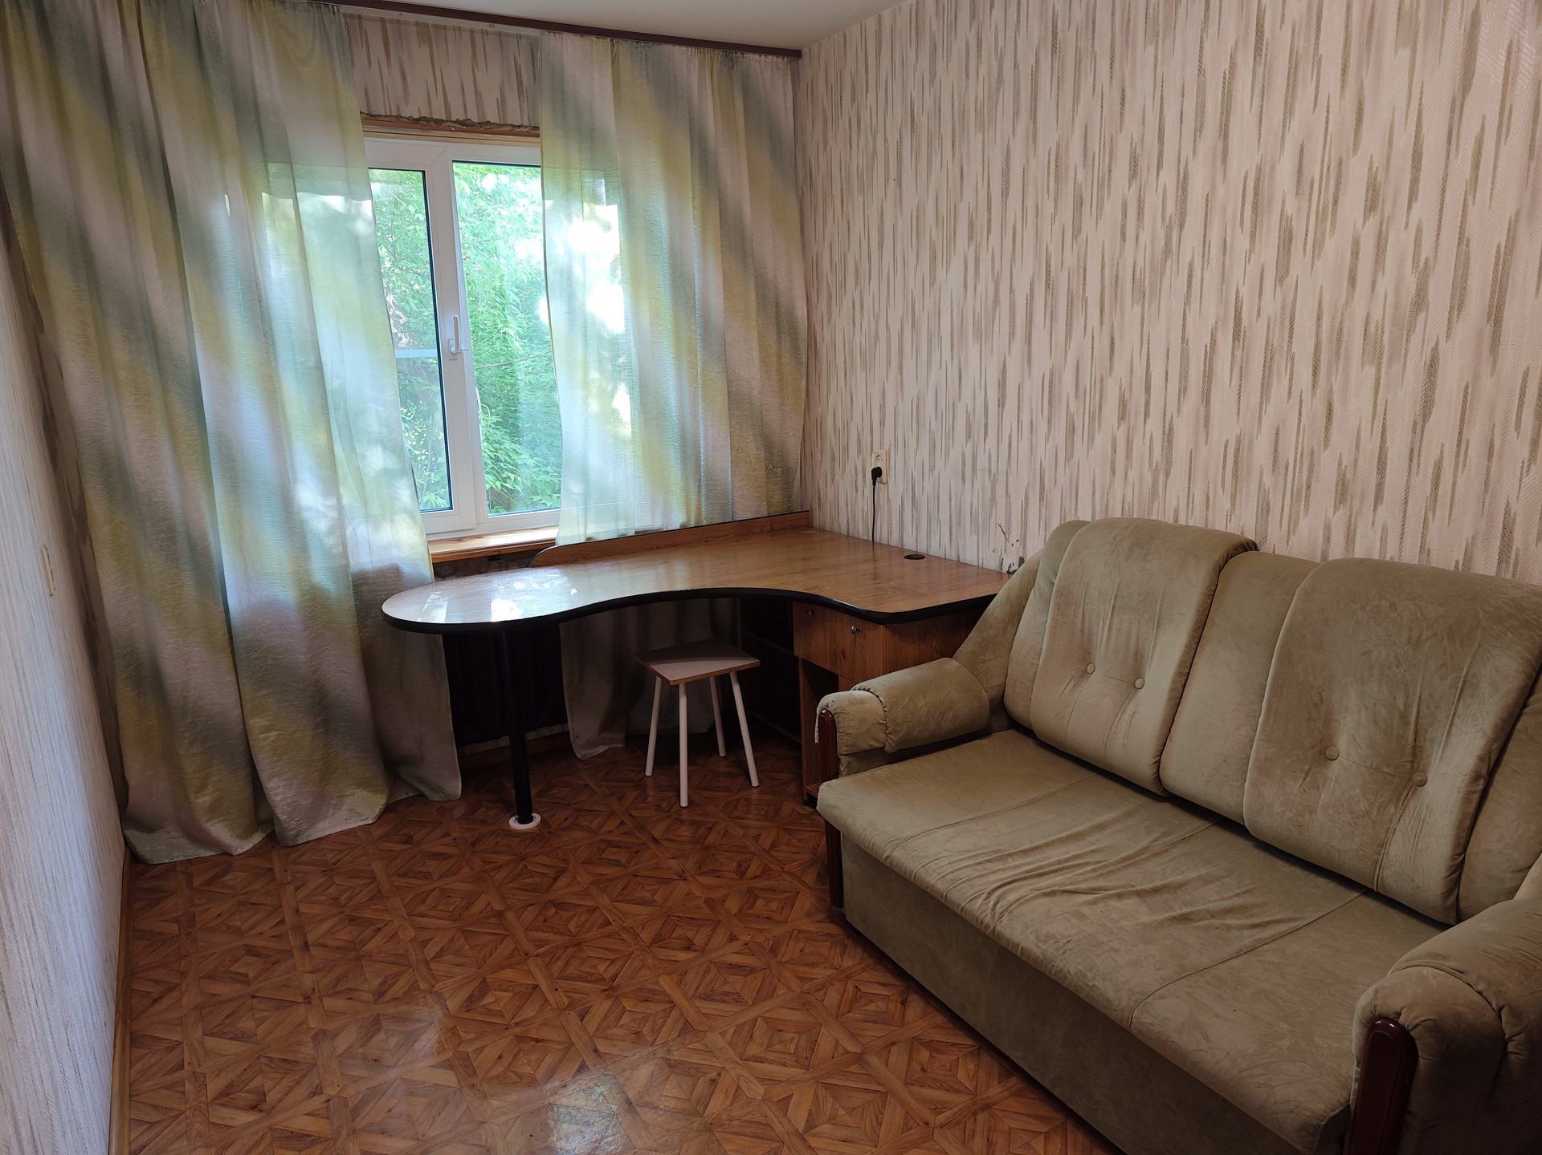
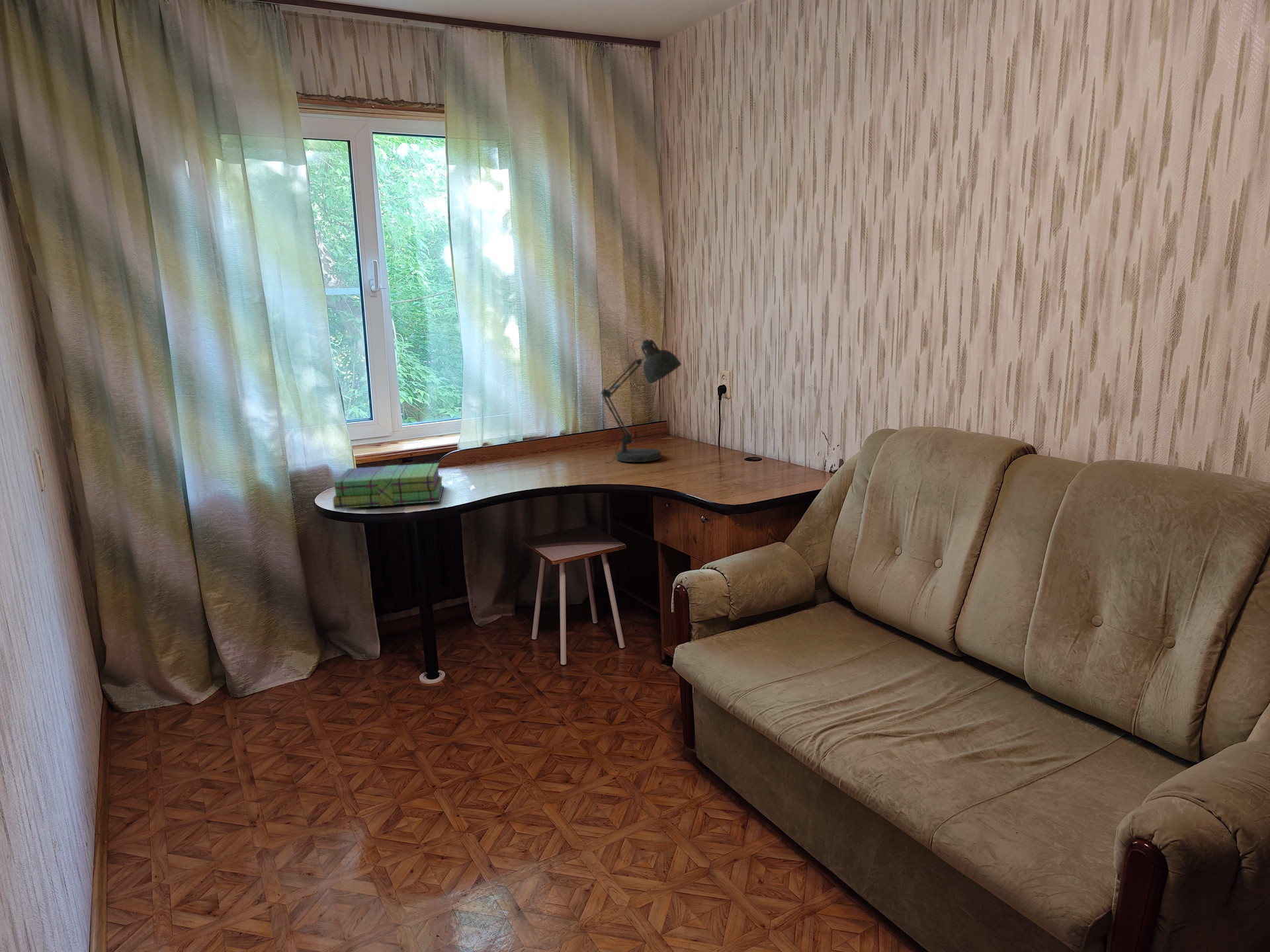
+ stack of books [333,462,444,510]
+ desk lamp [600,338,682,464]
